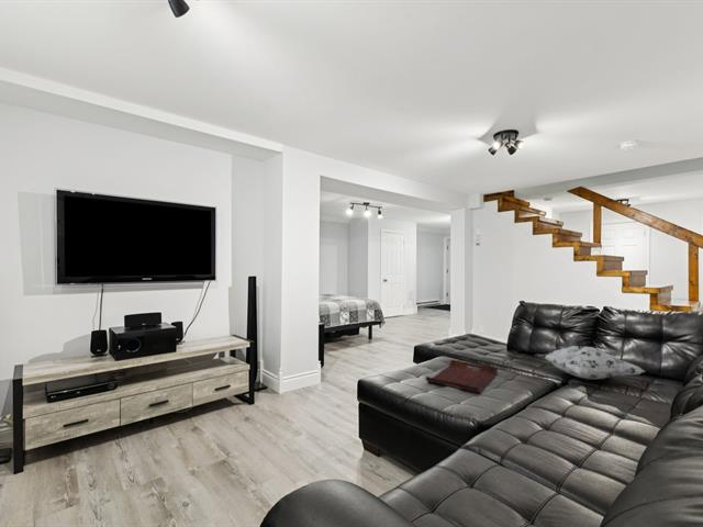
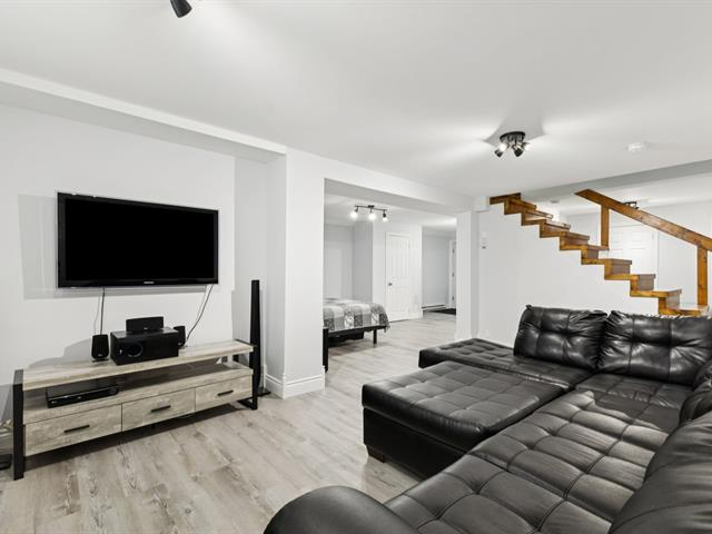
- decorative pillow [534,345,645,381]
- serving tray [425,359,499,394]
